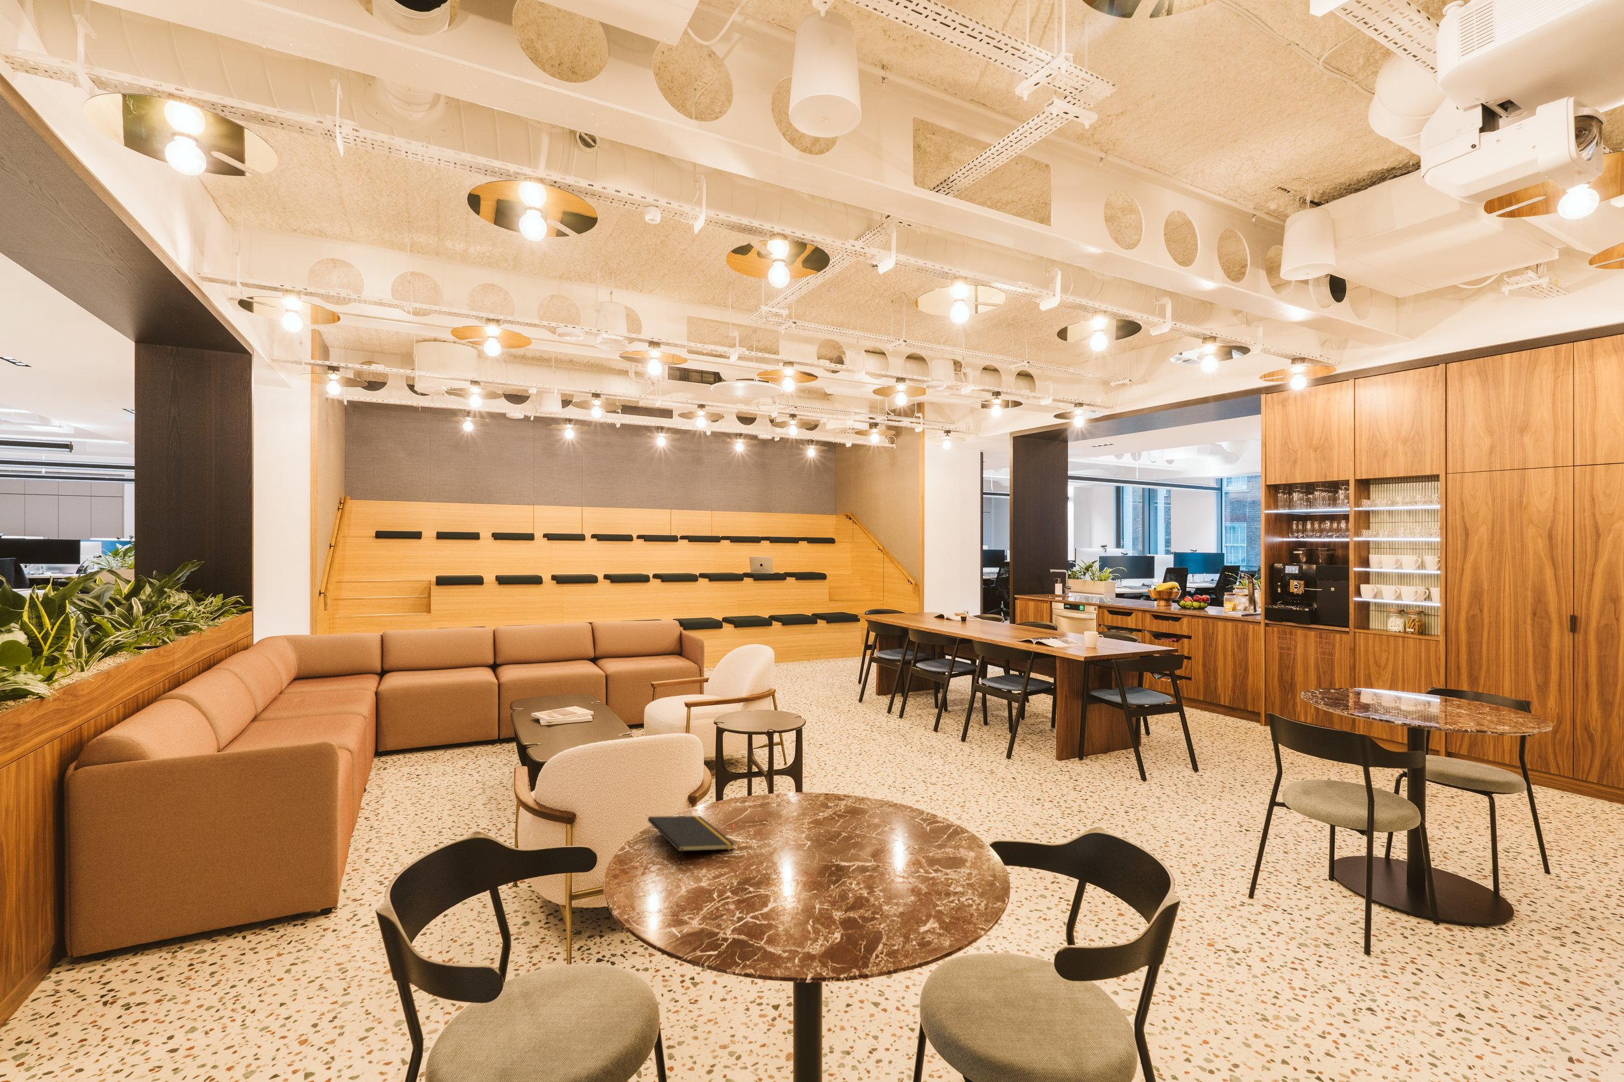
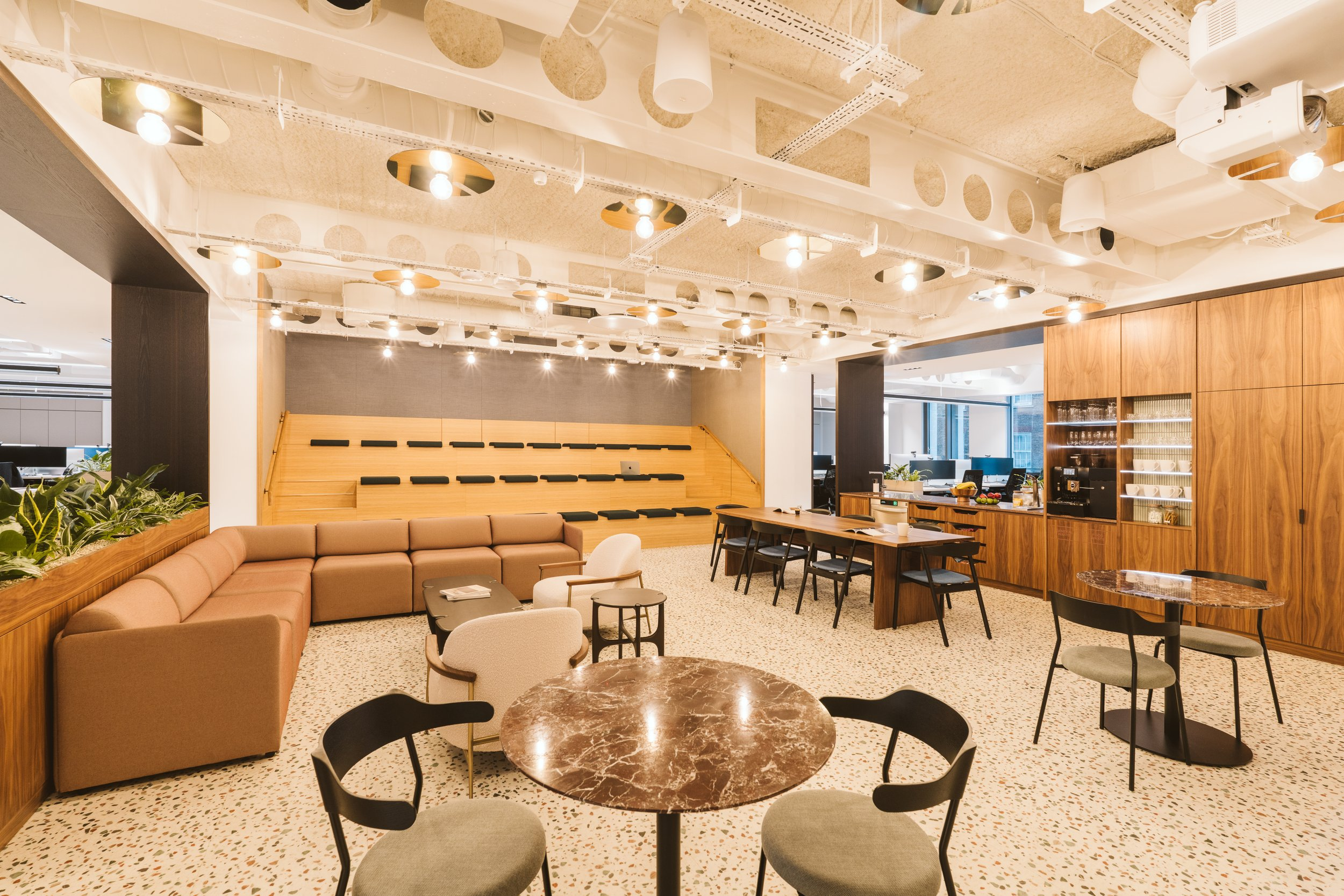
- notepad [646,815,736,865]
